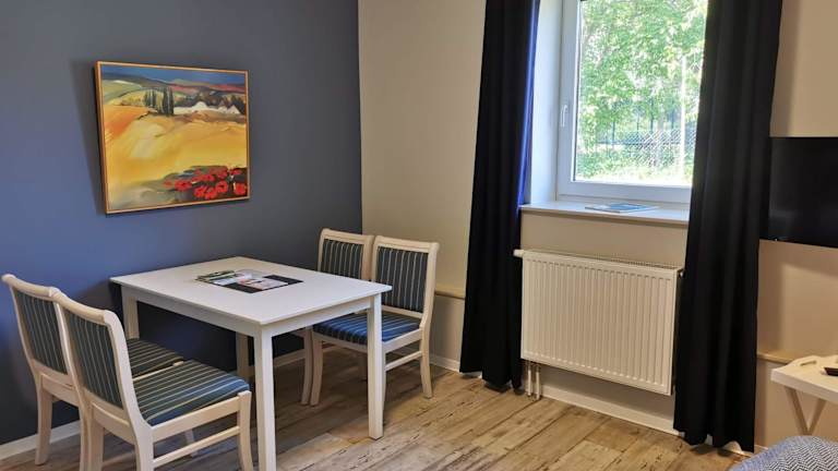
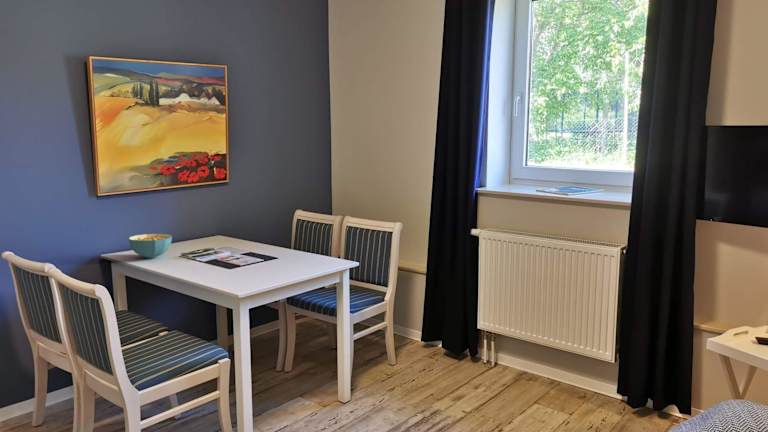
+ cereal bowl [128,233,173,259]
